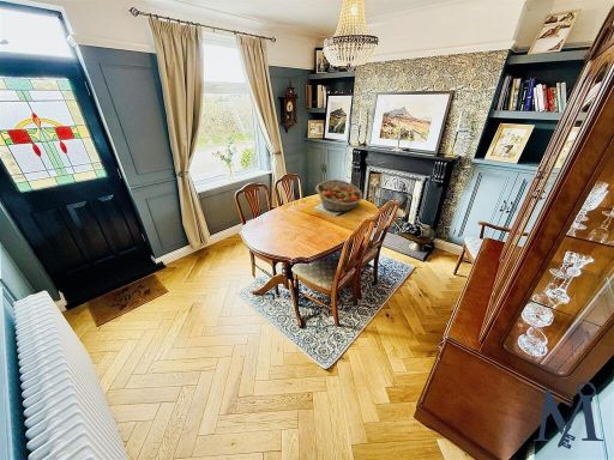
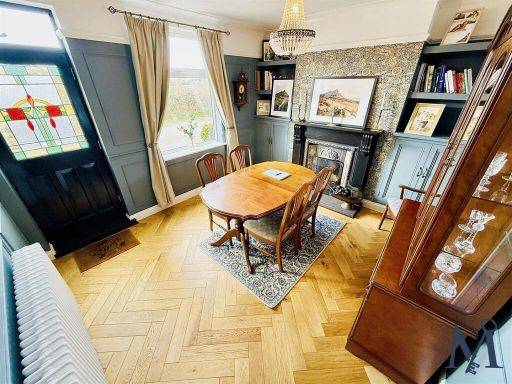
- fruit basket [315,178,365,213]
